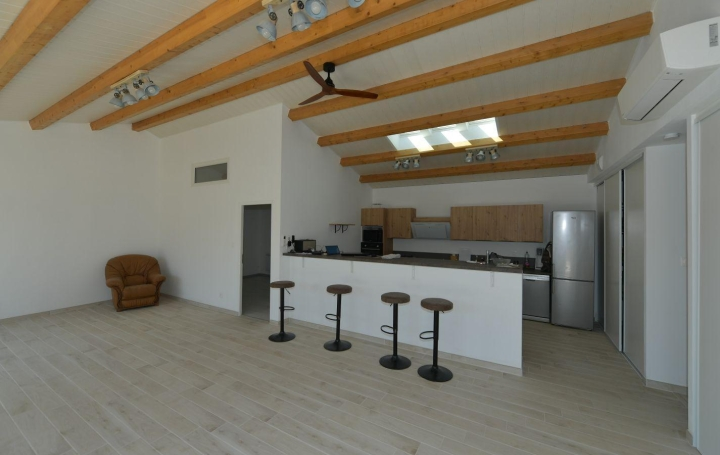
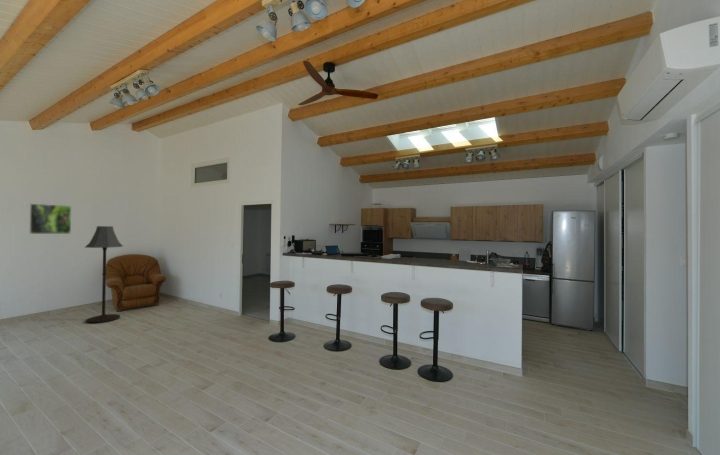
+ floor lamp [84,225,124,324]
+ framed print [29,203,72,235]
